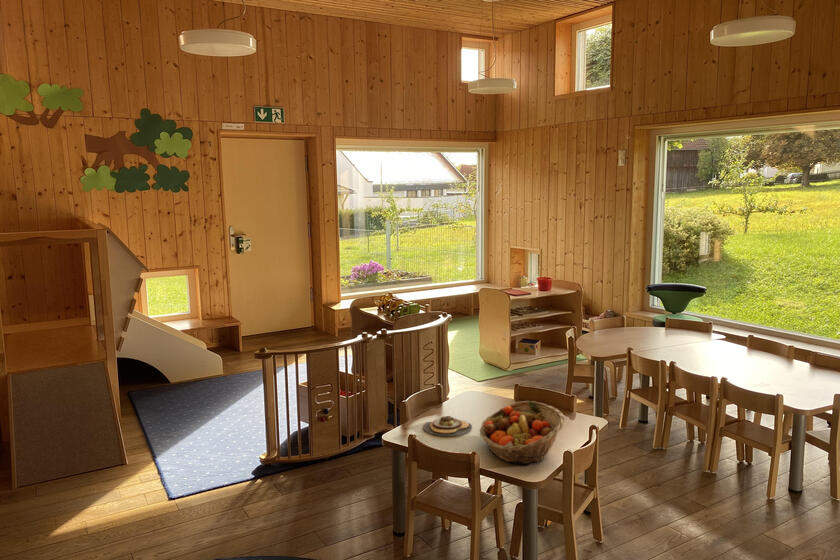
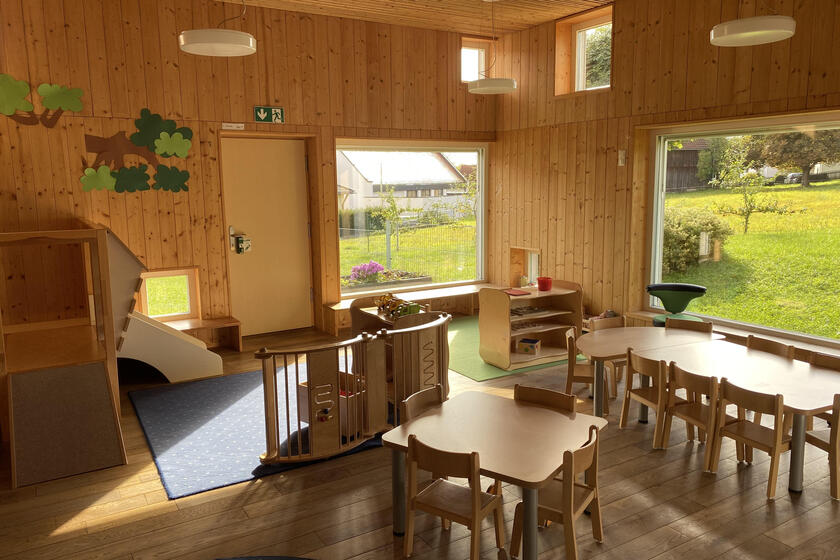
- plate [422,415,473,437]
- fruit basket [479,400,566,465]
